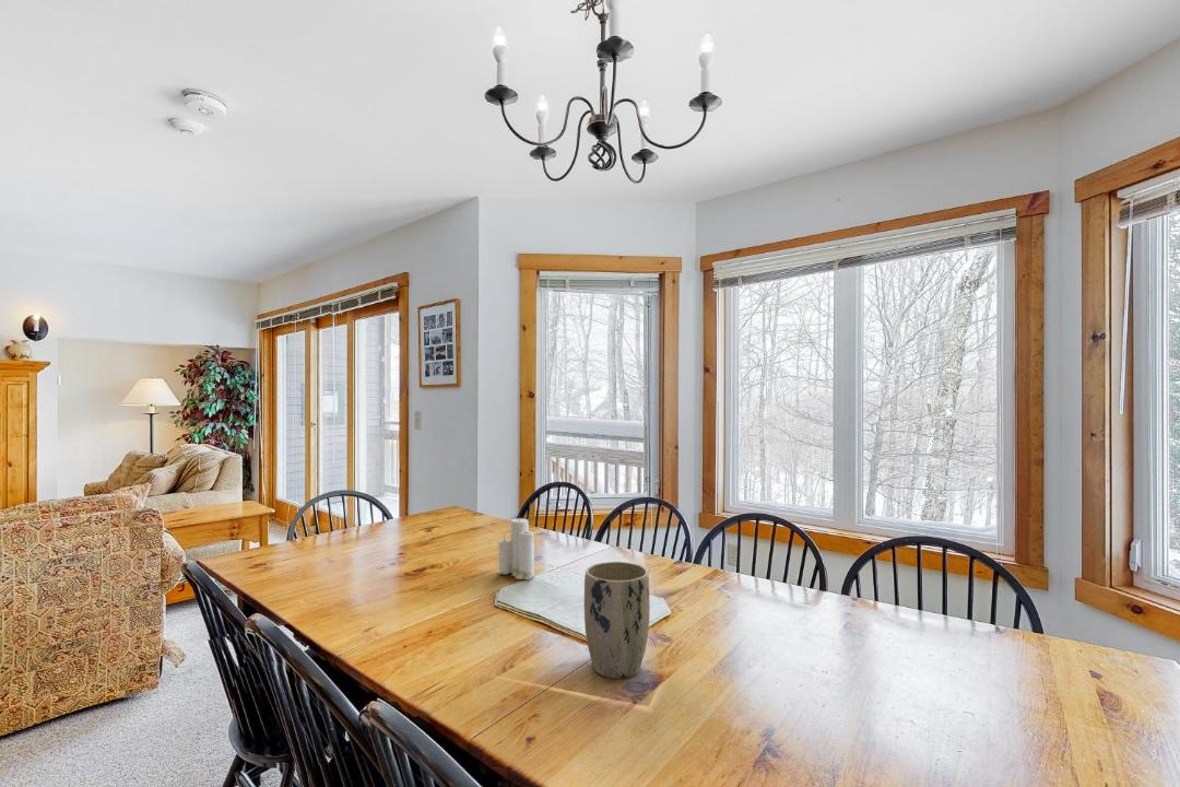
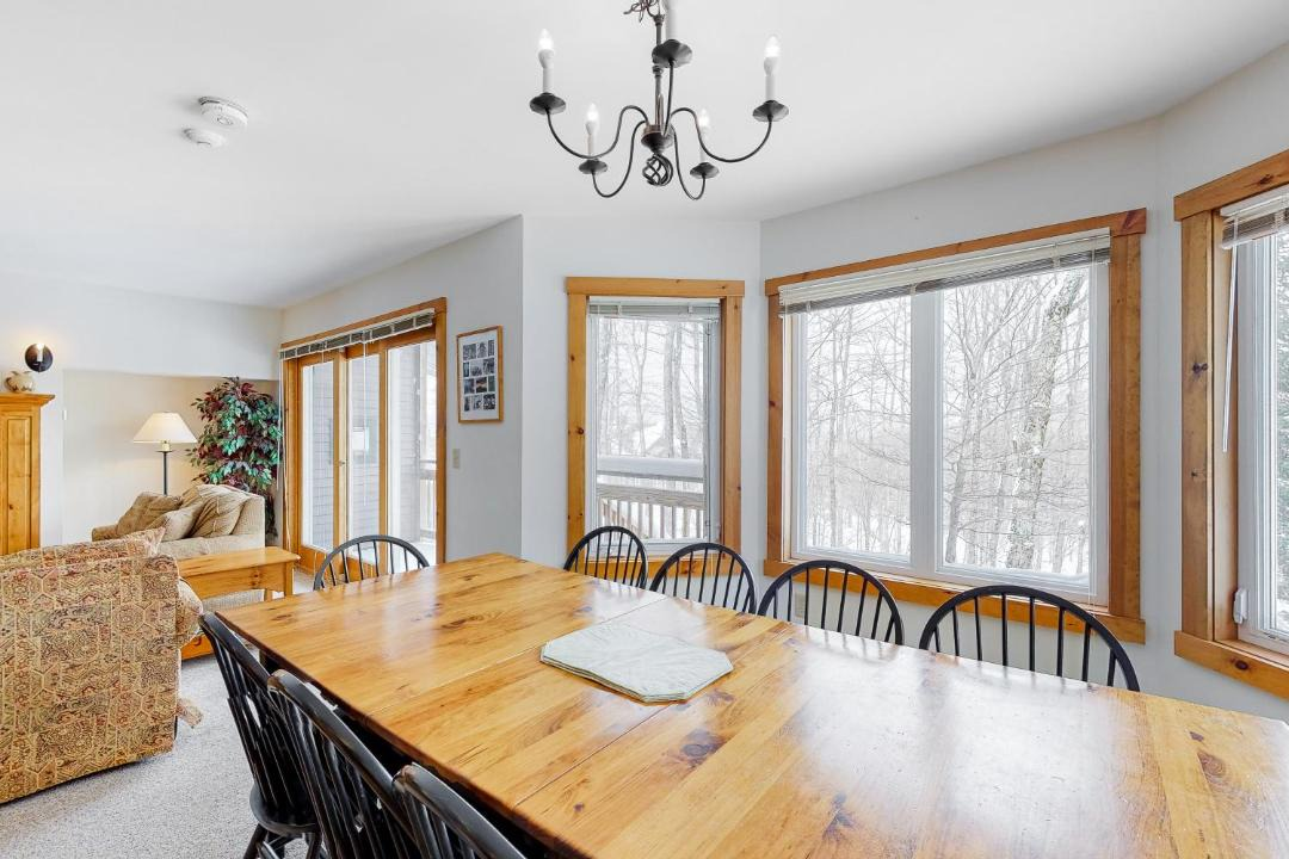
- candle [497,513,535,580]
- plant pot [583,561,651,680]
